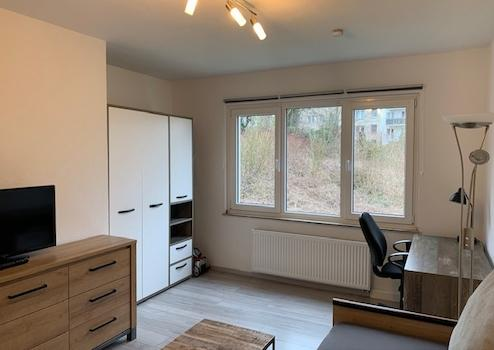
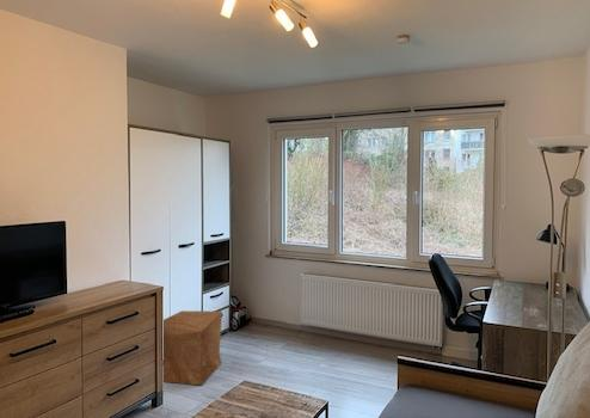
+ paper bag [162,309,223,386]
